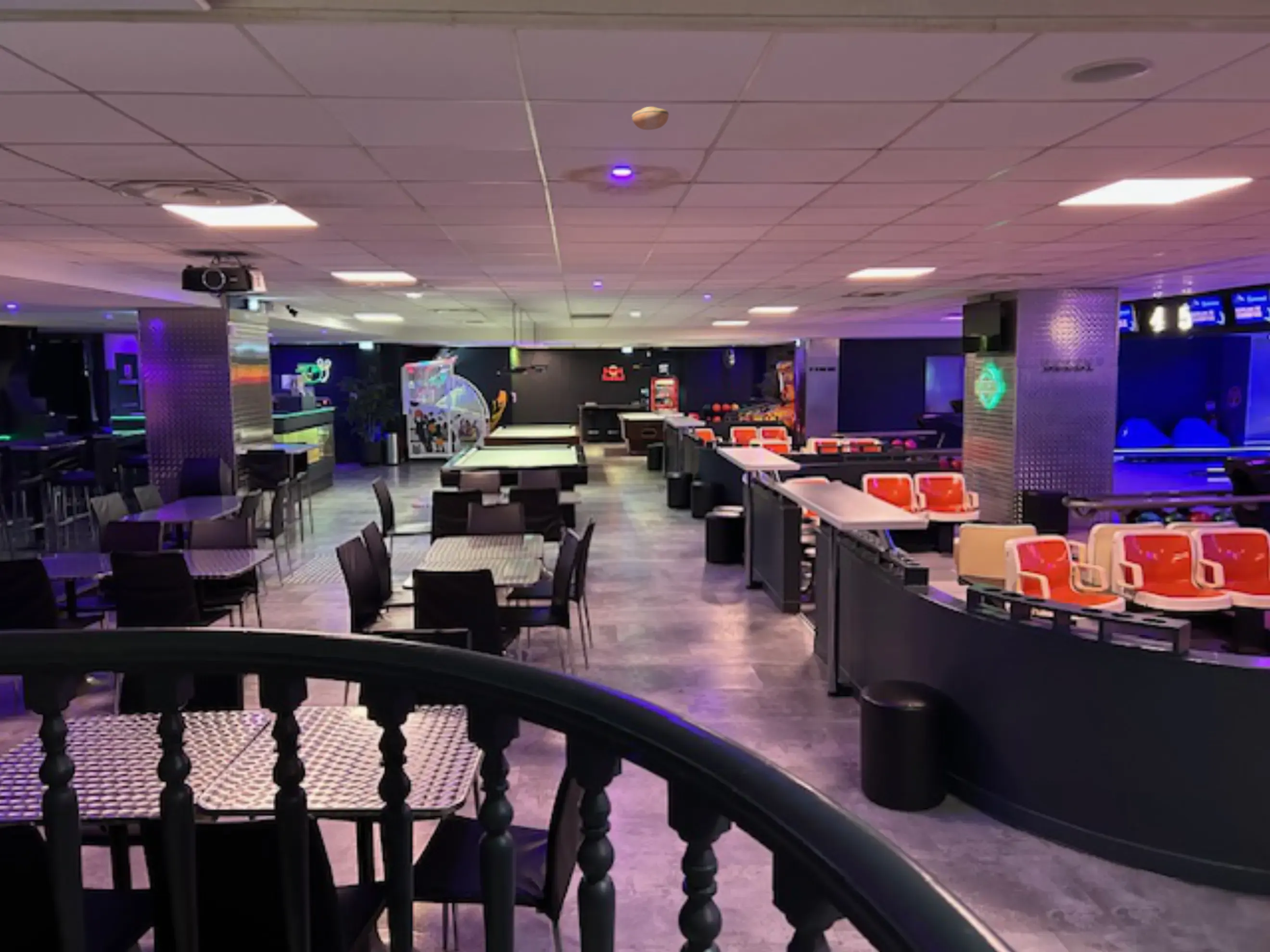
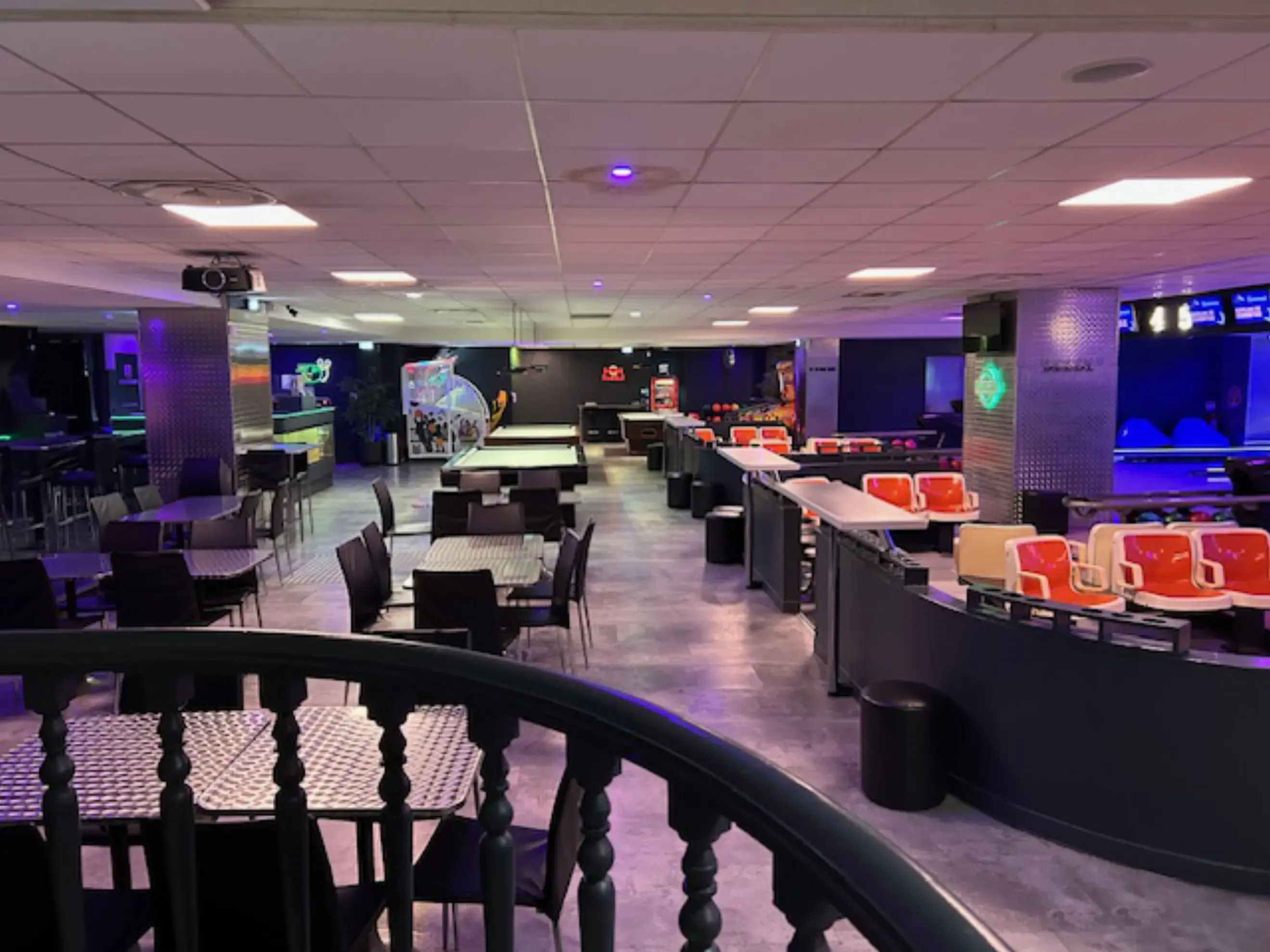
- smoke detector [632,106,669,130]
